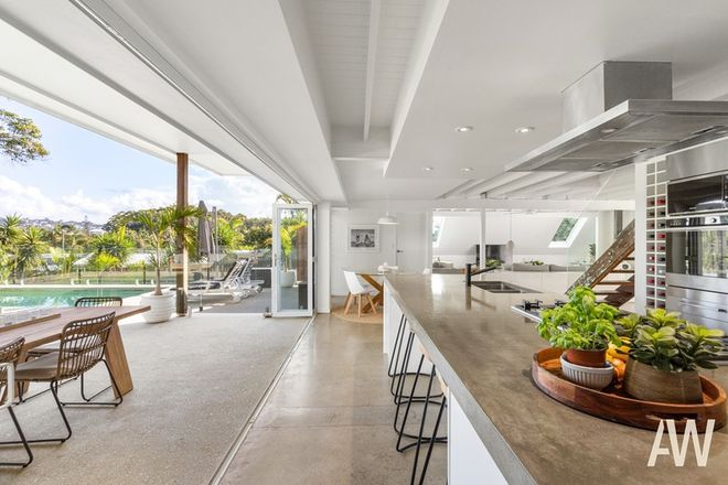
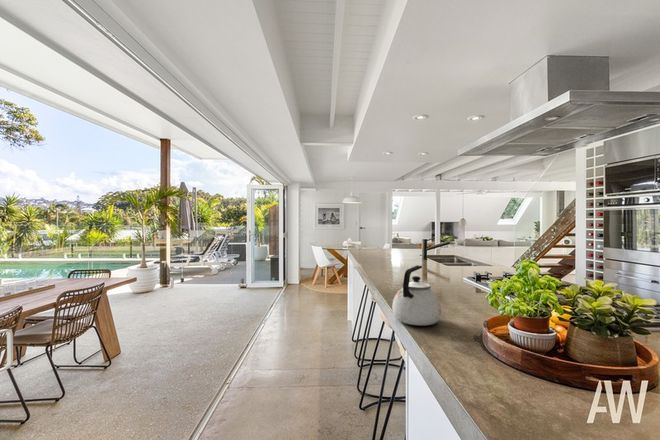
+ kettle [391,265,442,326]
